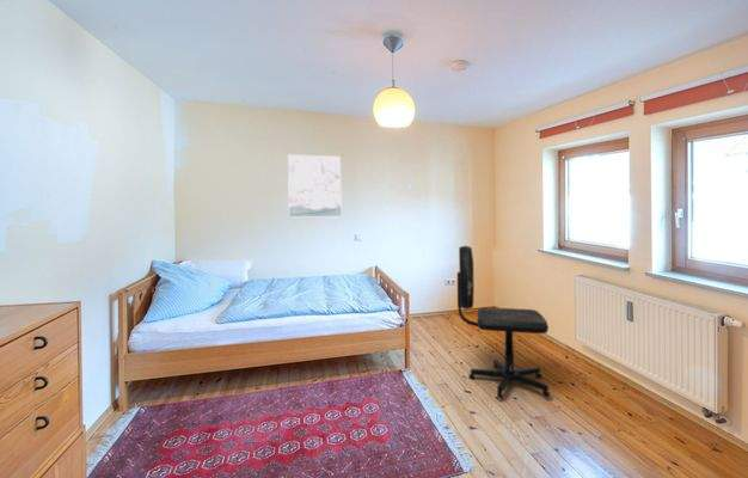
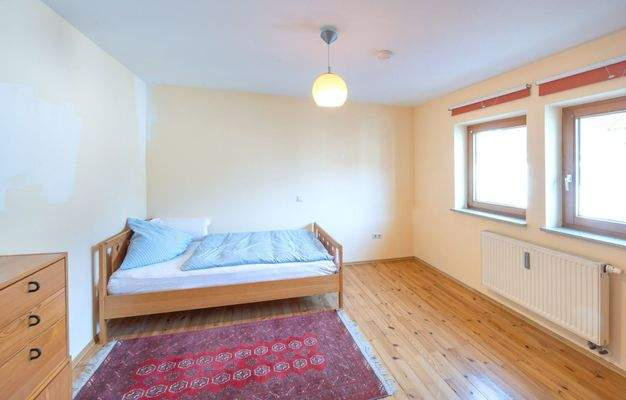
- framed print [287,154,343,217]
- office chair [456,245,551,400]
